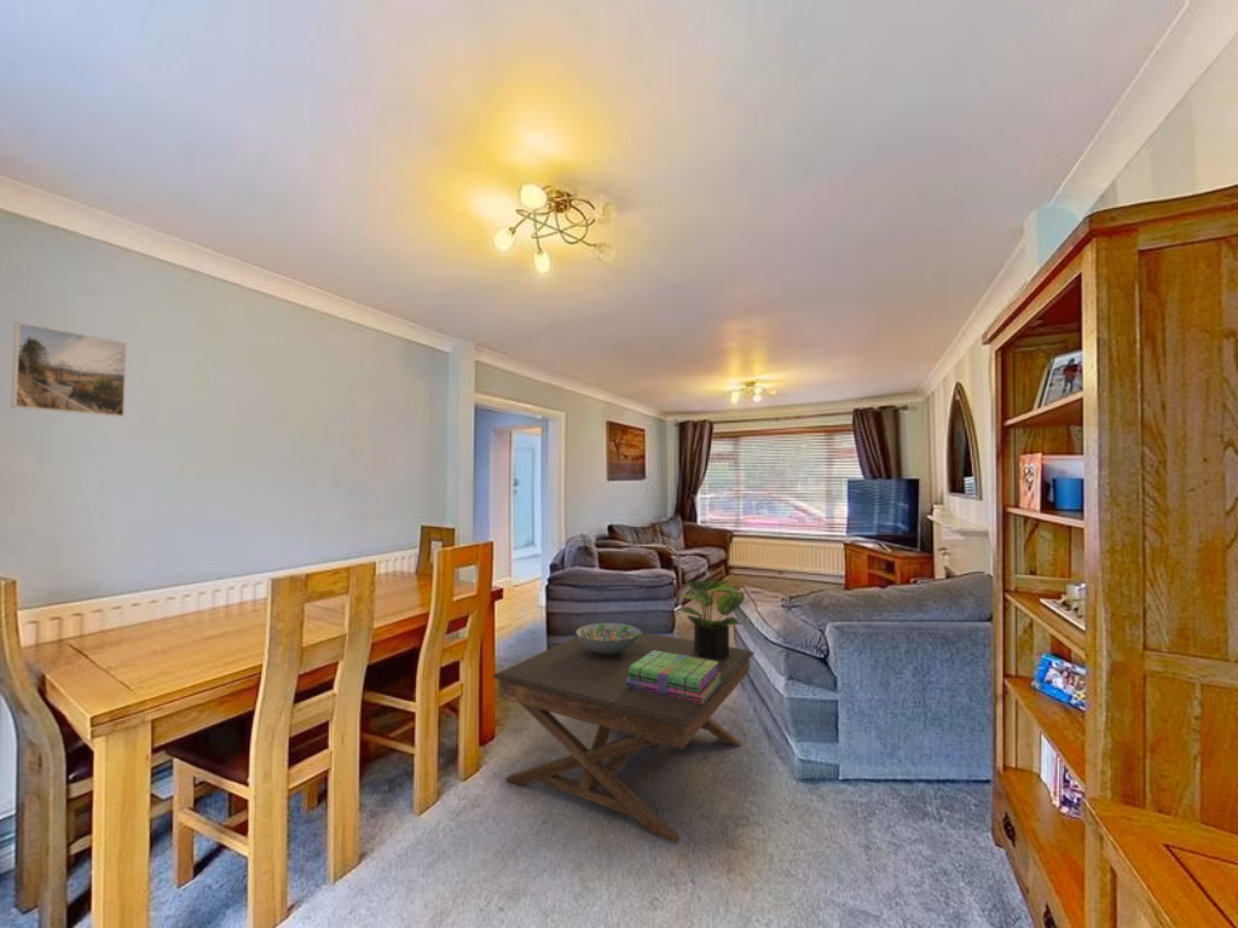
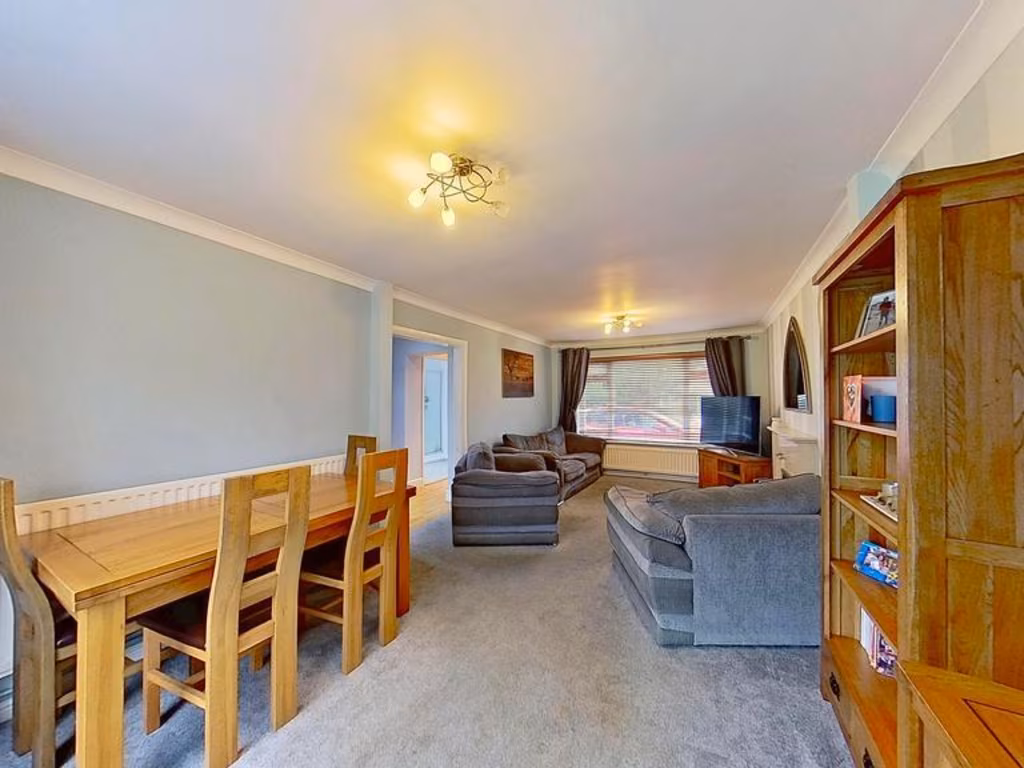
- potted plant [677,579,746,660]
- coffee table [492,631,756,845]
- stack of books [626,650,721,704]
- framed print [10,321,128,418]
- decorative bowl [575,621,643,655]
